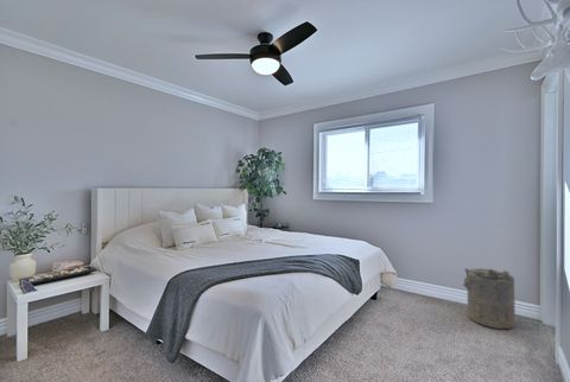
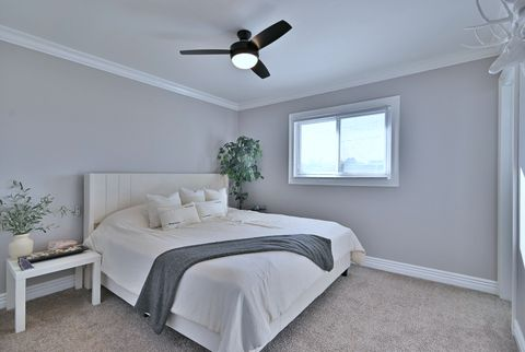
- laundry hamper [462,267,517,330]
